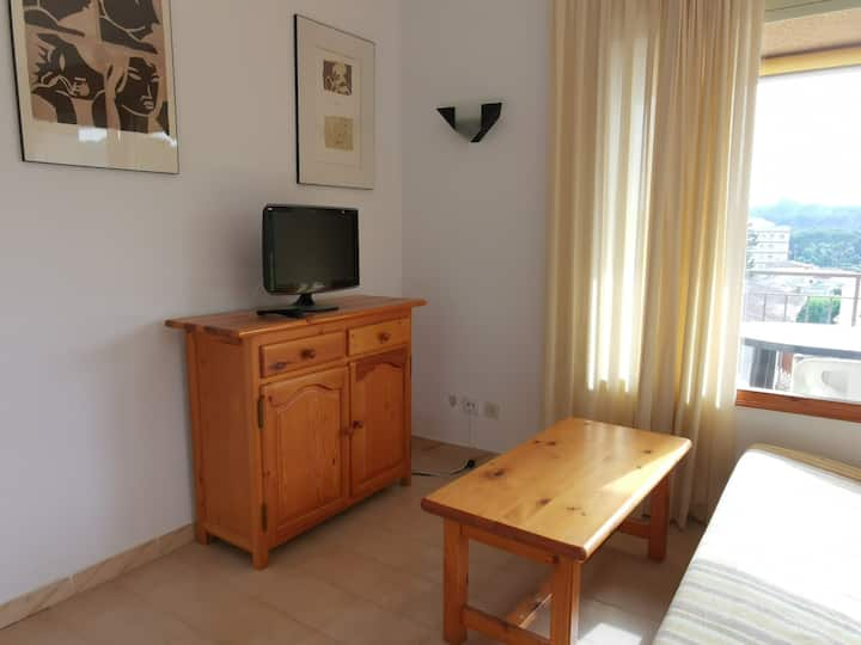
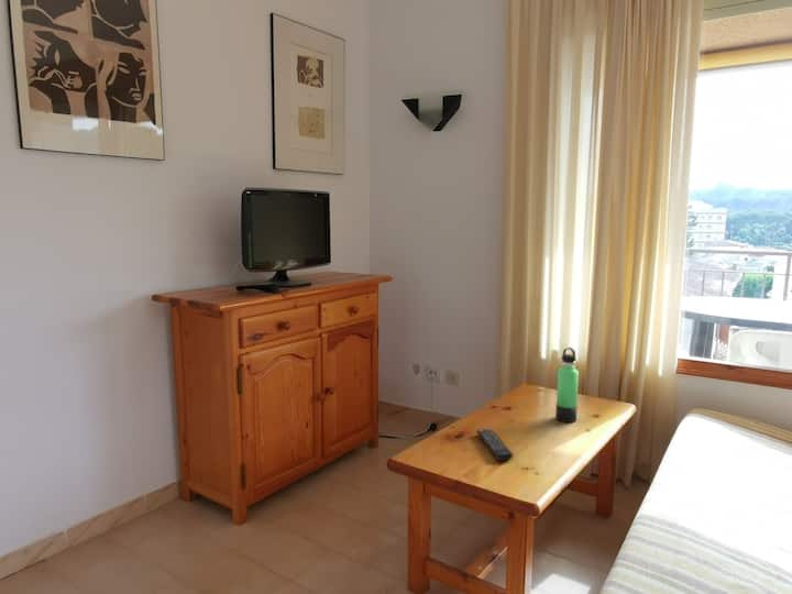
+ thermos bottle [554,346,580,424]
+ remote control [475,428,514,462]
